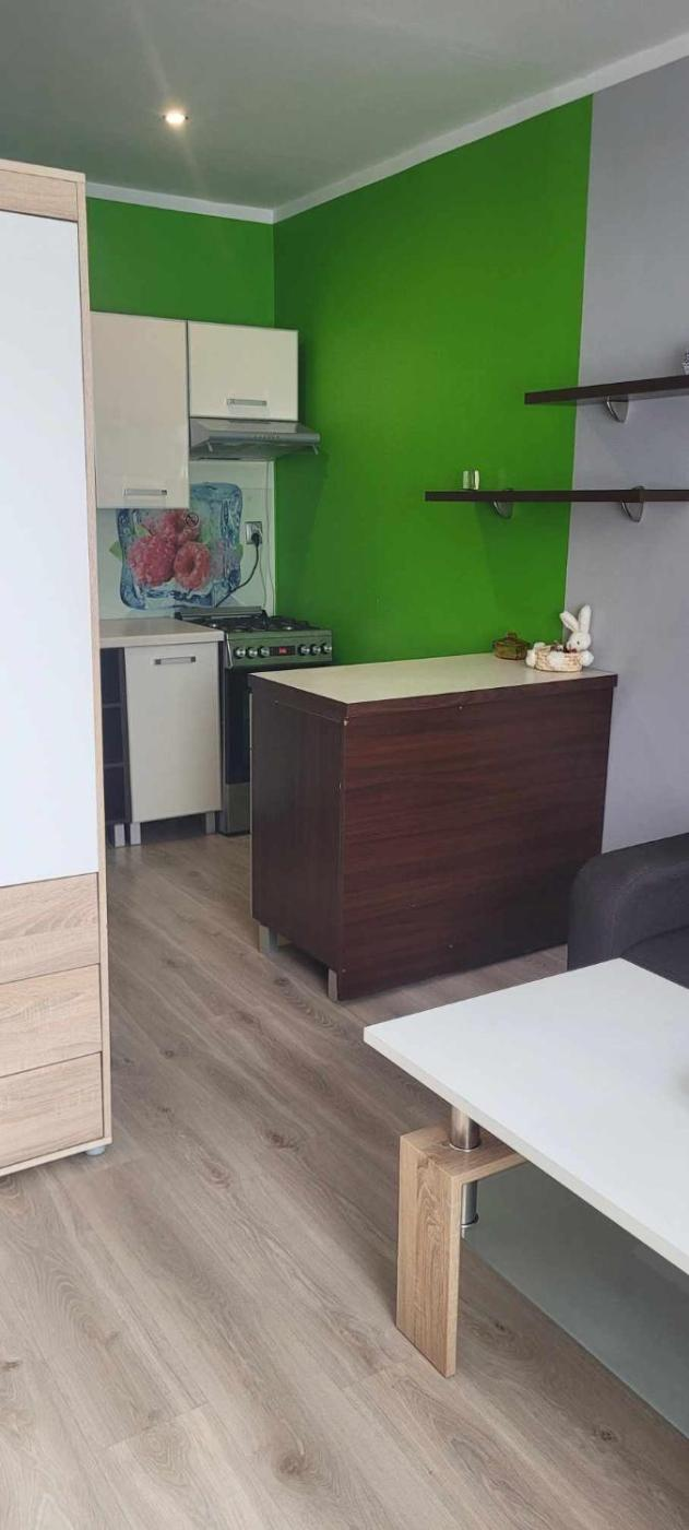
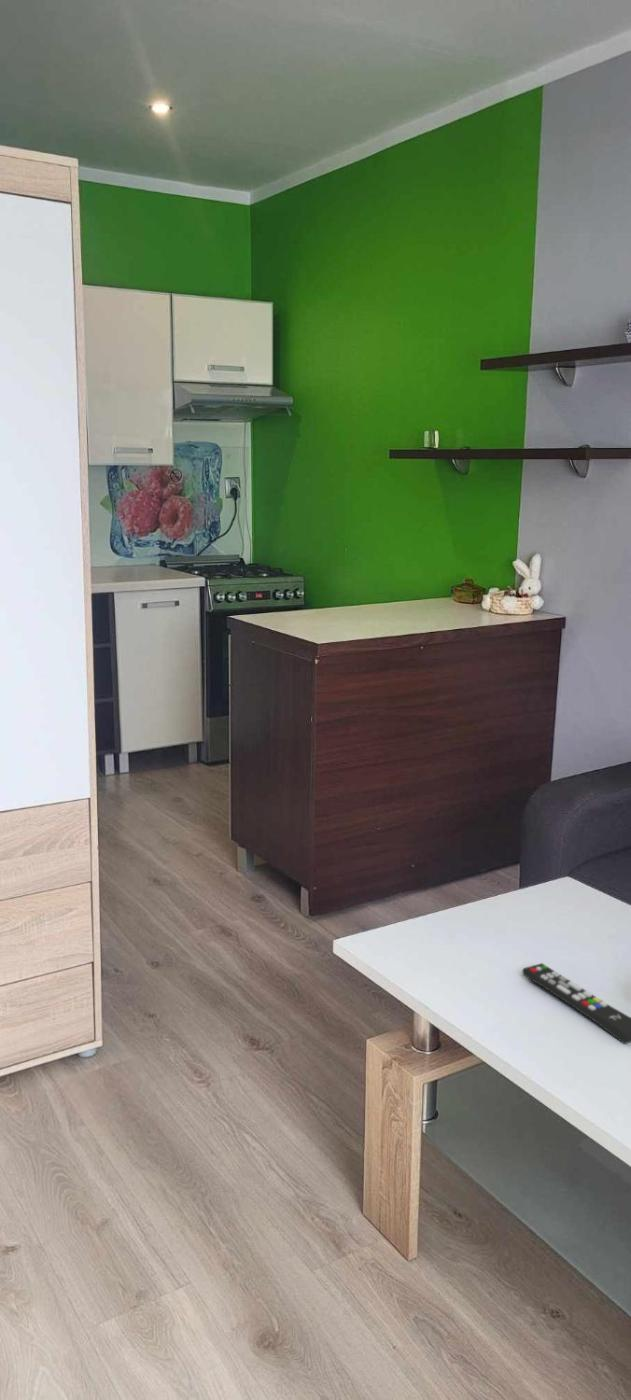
+ remote control [521,962,631,1045]
